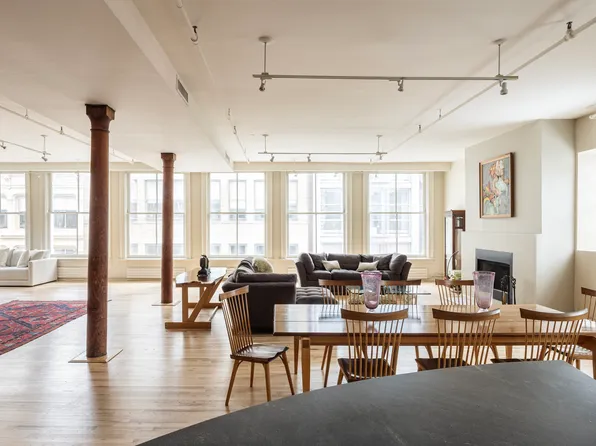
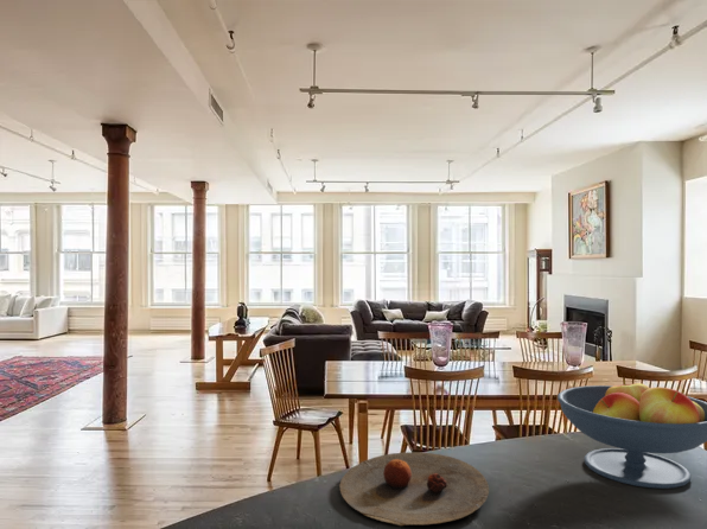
+ plate [339,451,490,527]
+ fruit bowl [556,377,707,490]
